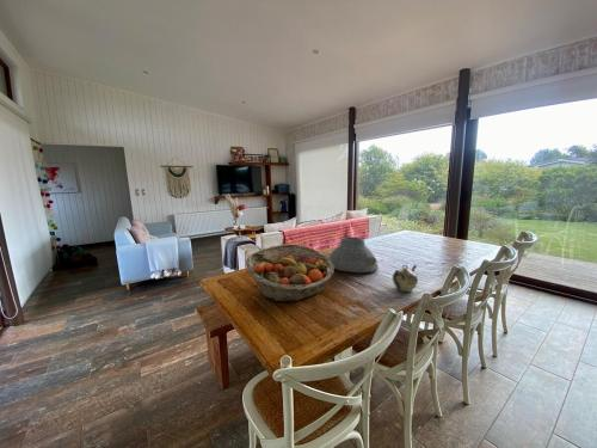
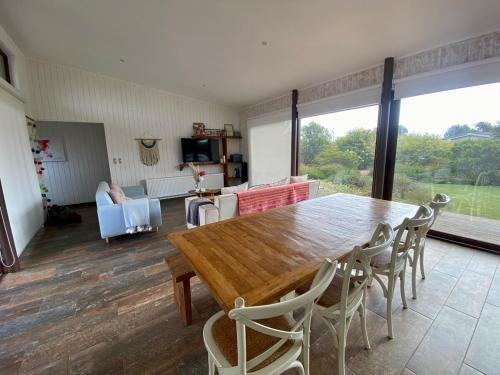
- teapot [390,264,419,293]
- vase [327,235,380,274]
- fruit basket [245,243,336,303]
